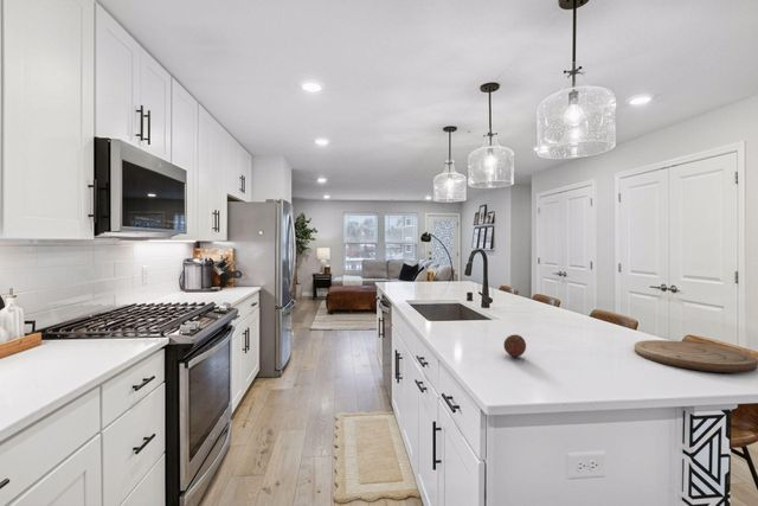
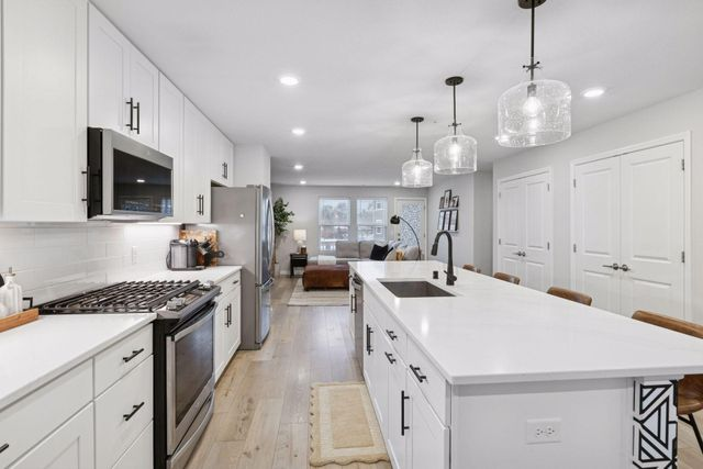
- cutting board [634,339,758,373]
- fruit [502,334,527,358]
